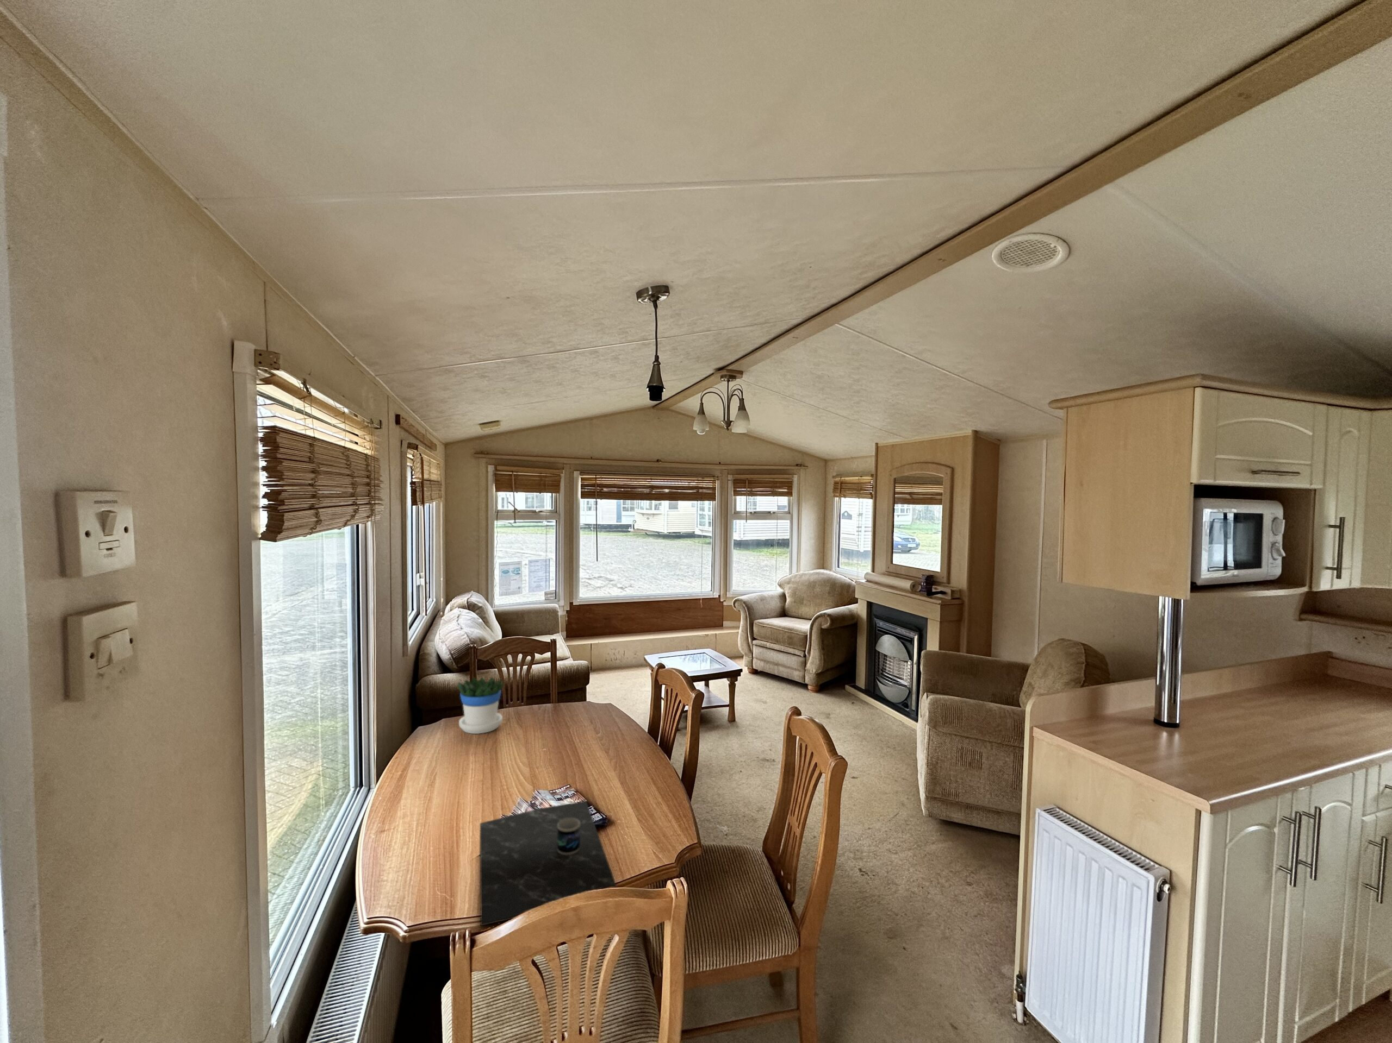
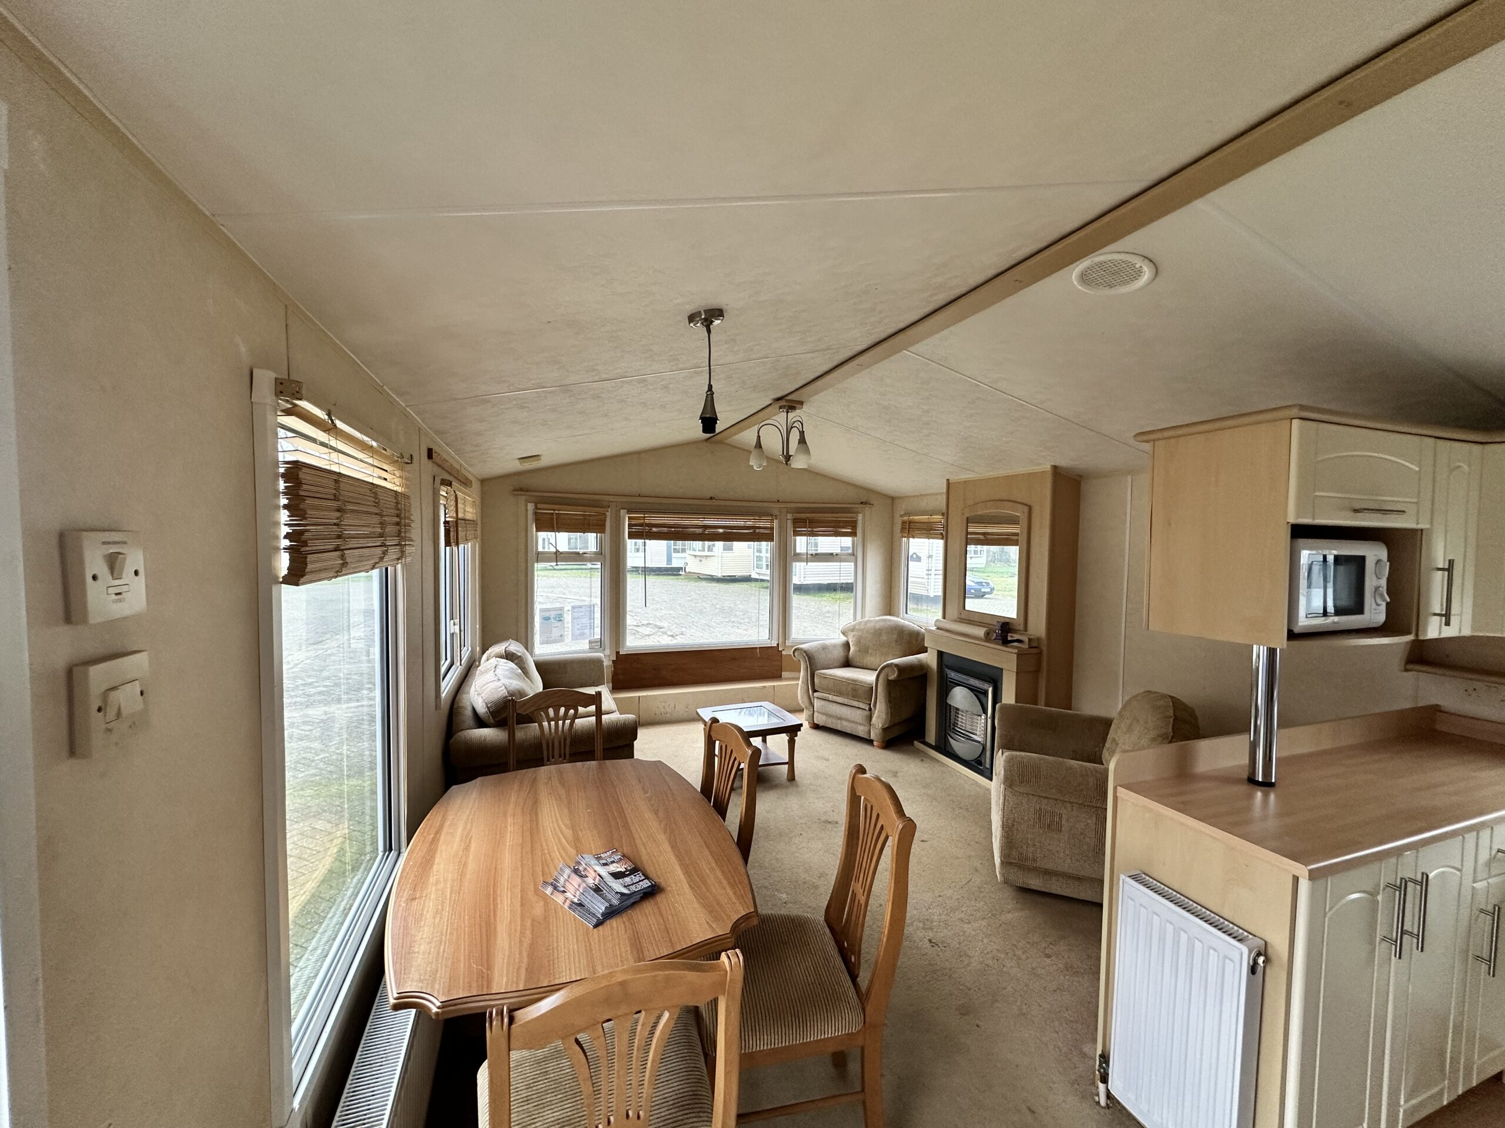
- flowerpot [457,677,504,734]
- placemat [480,800,618,926]
